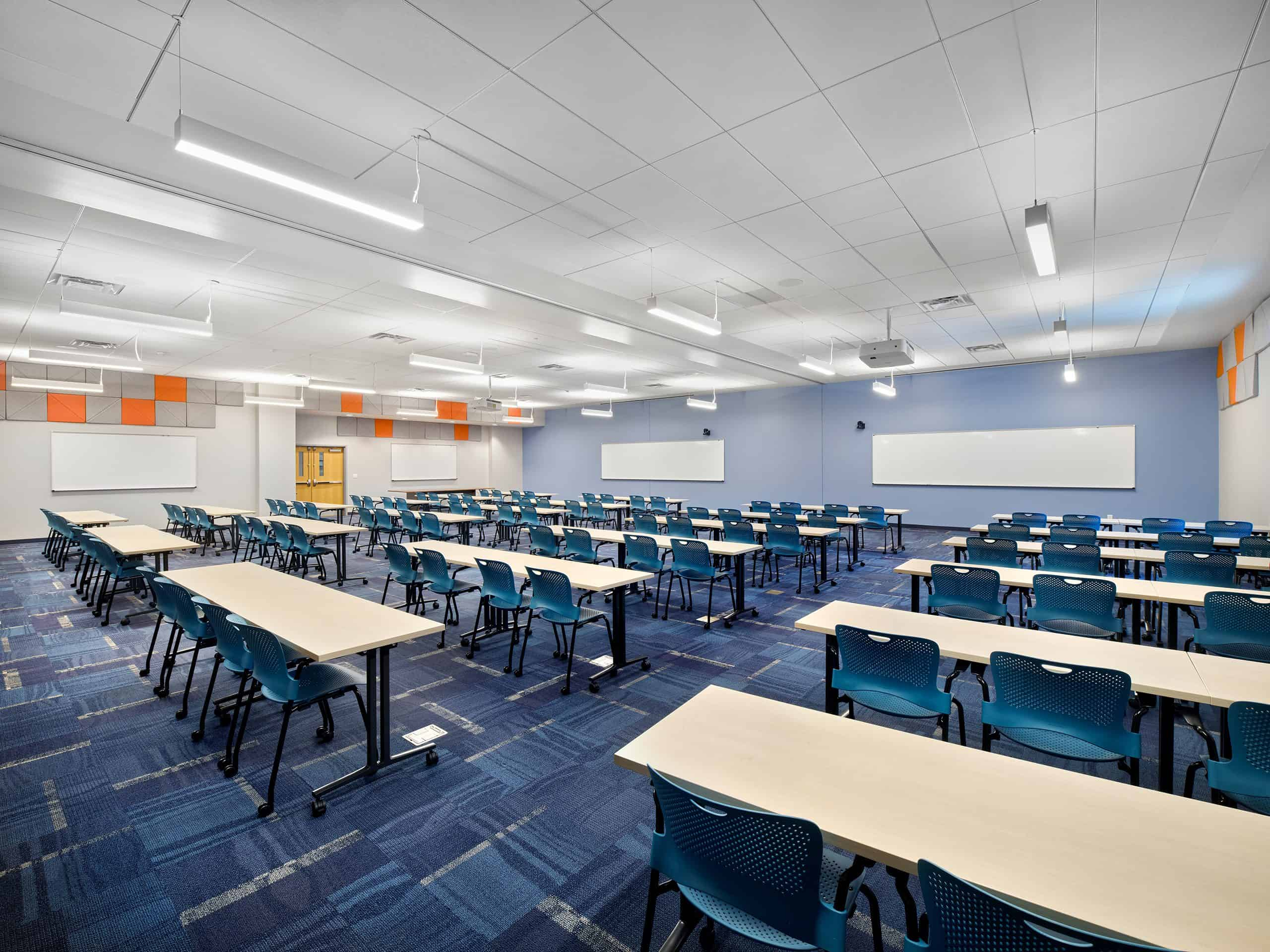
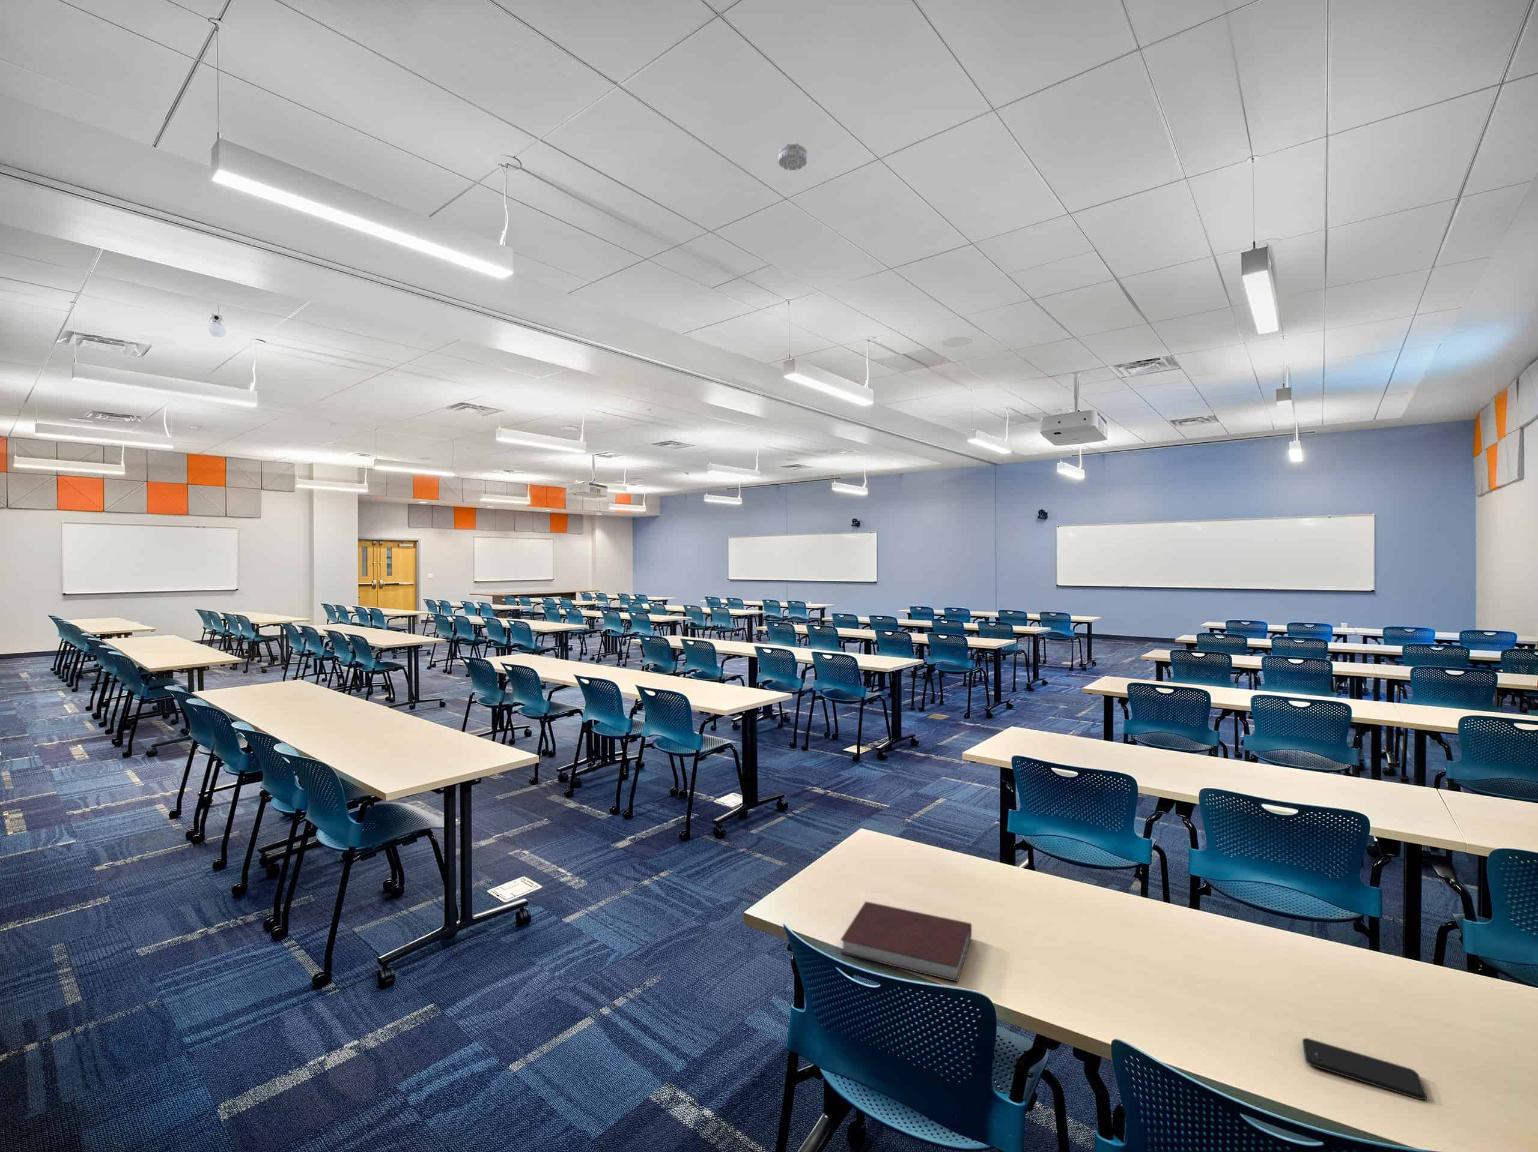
+ security camera [207,305,228,338]
+ smartphone [1302,1037,1427,1100]
+ notebook [840,900,972,983]
+ smoke detector [777,143,808,171]
